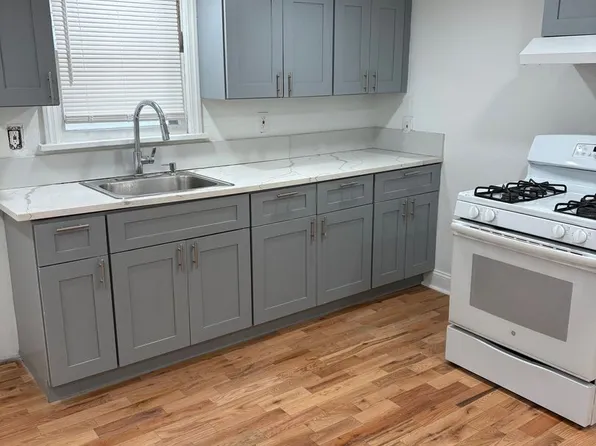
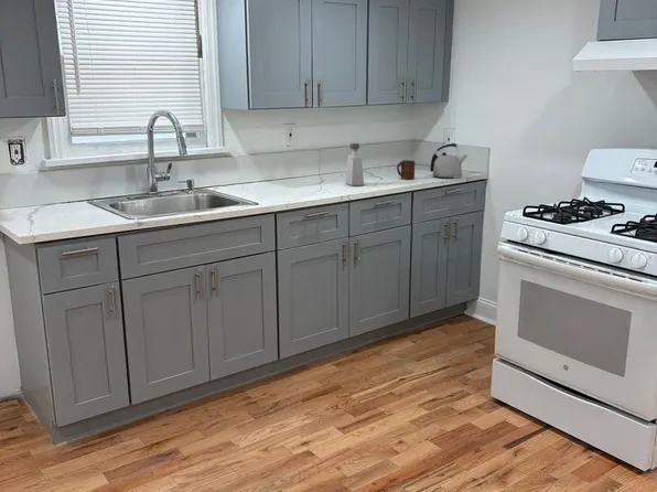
+ soap dispenser [344,142,365,186]
+ kettle [429,142,468,180]
+ cup [396,159,416,180]
